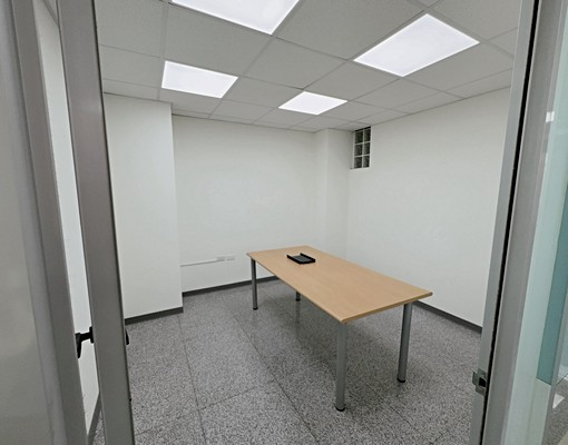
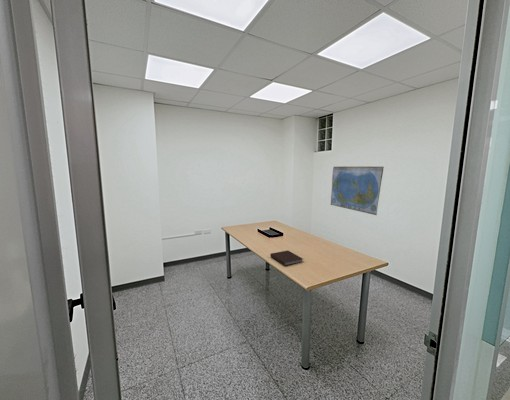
+ world map [330,165,385,216]
+ notebook [269,249,304,267]
